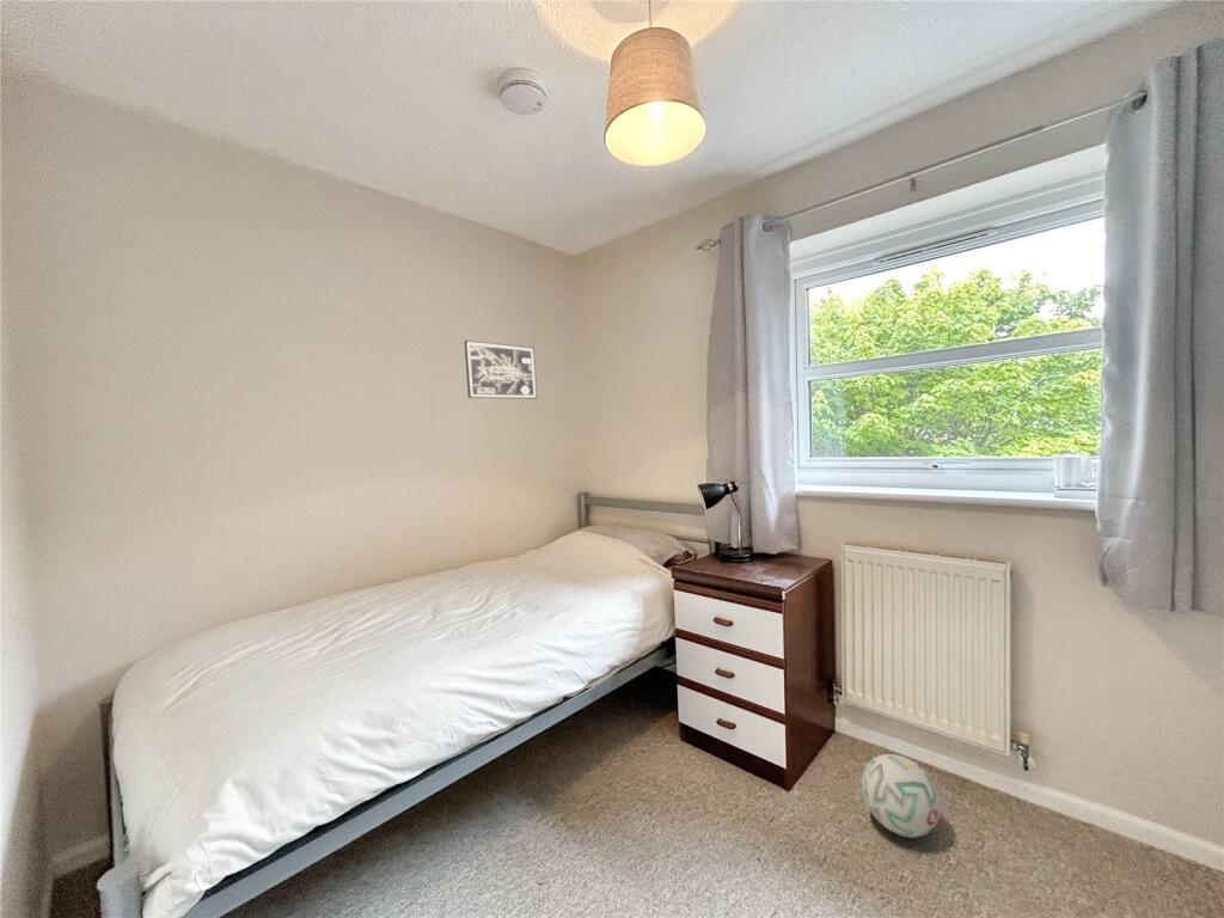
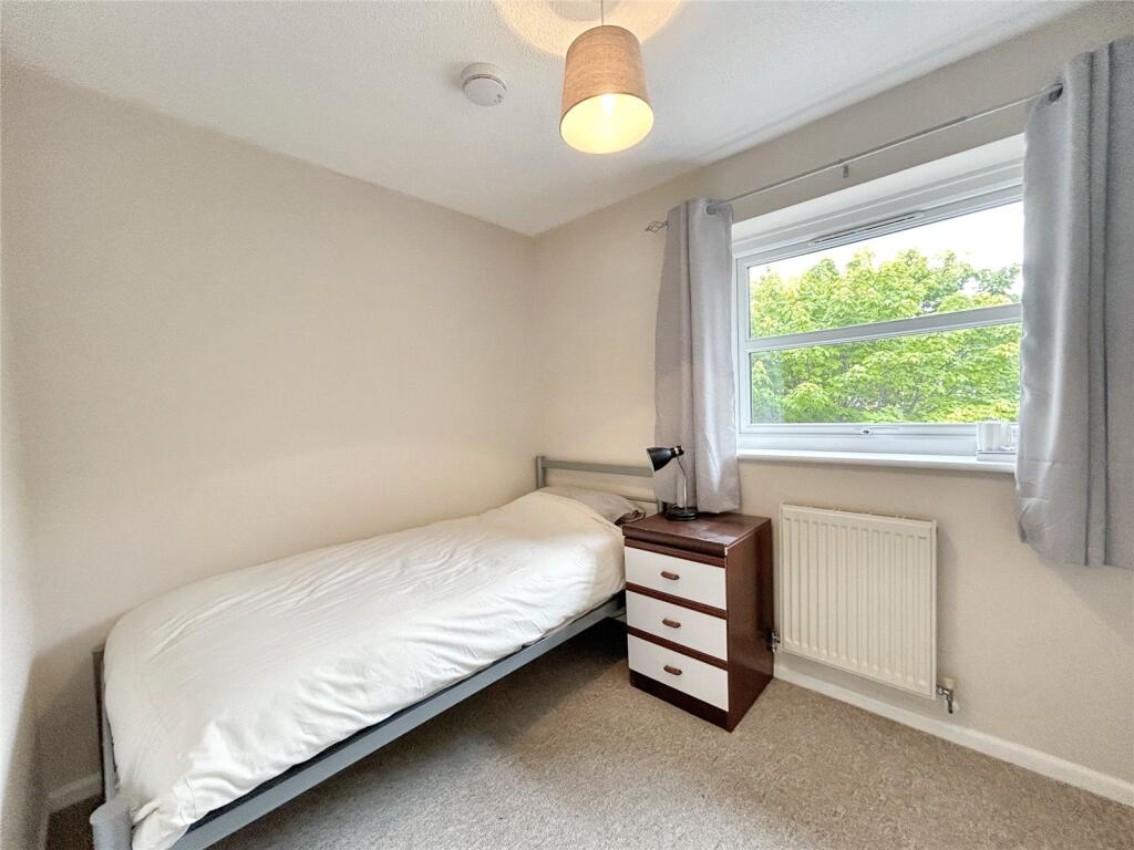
- ball [861,753,942,839]
- wall art [464,339,538,400]
